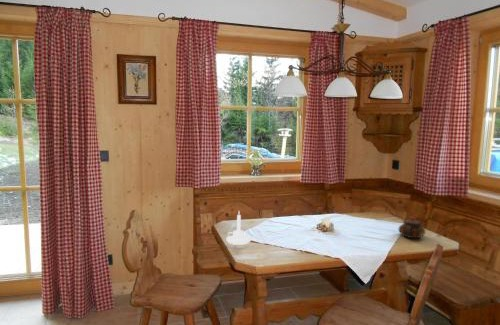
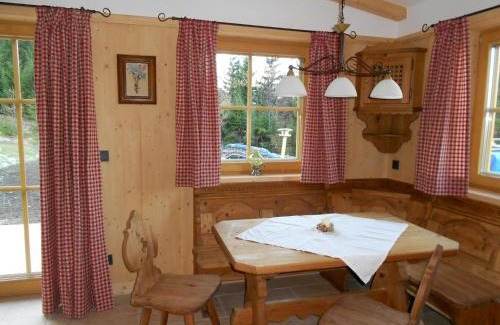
- teapot [397,216,426,239]
- candle holder [225,211,252,246]
